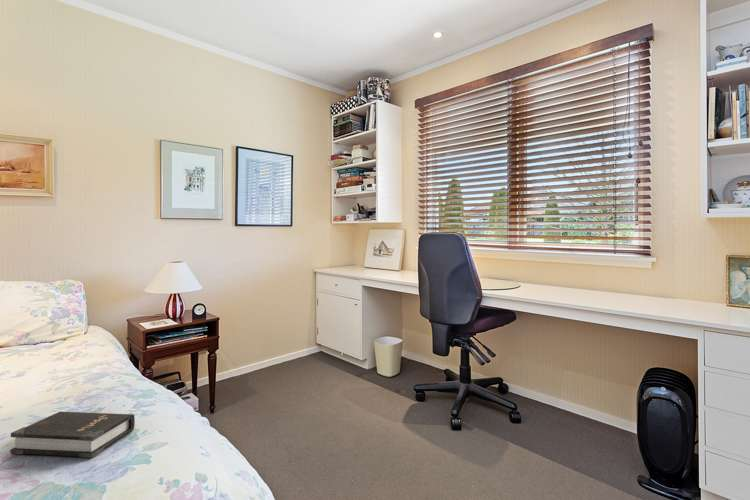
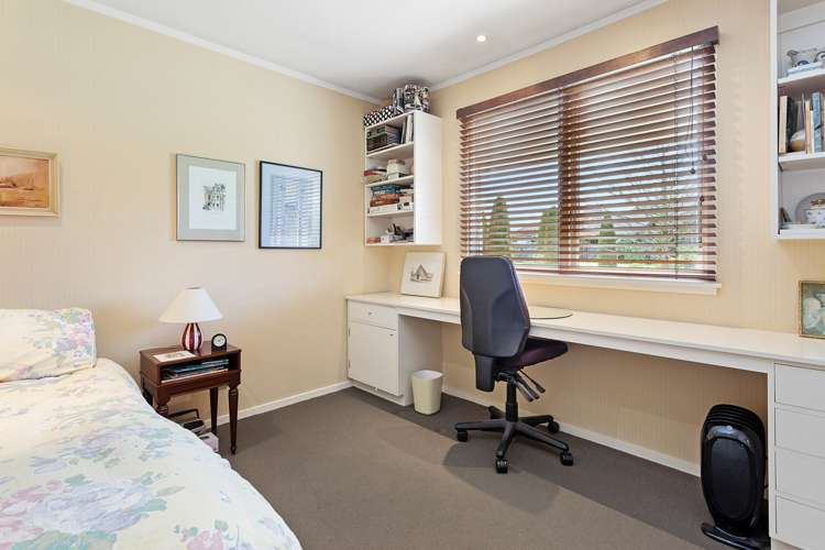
- hardback book [10,411,136,459]
